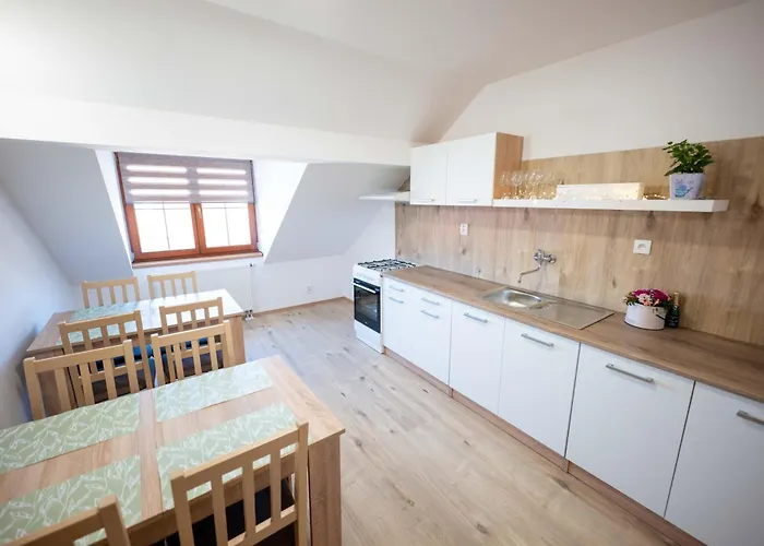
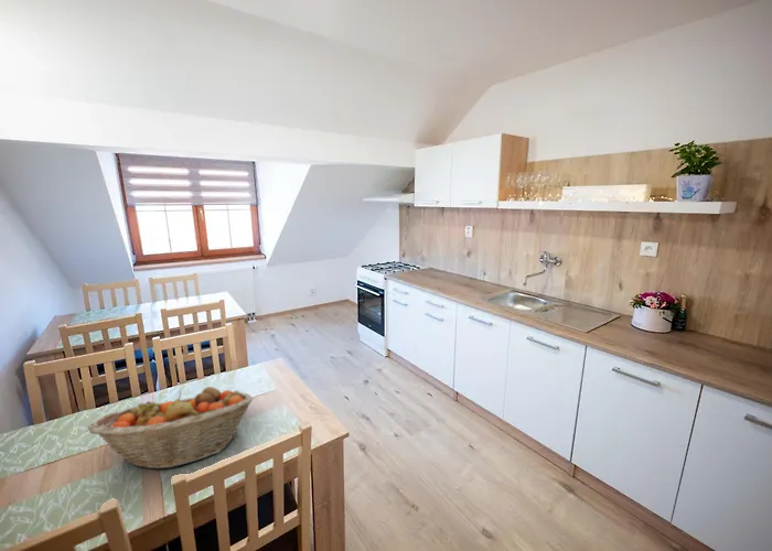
+ fruit basket [86,386,254,471]
